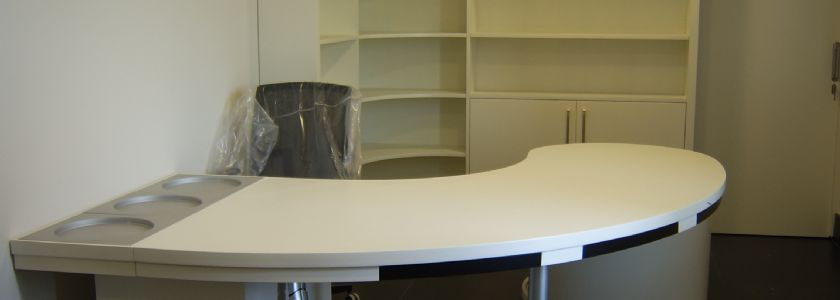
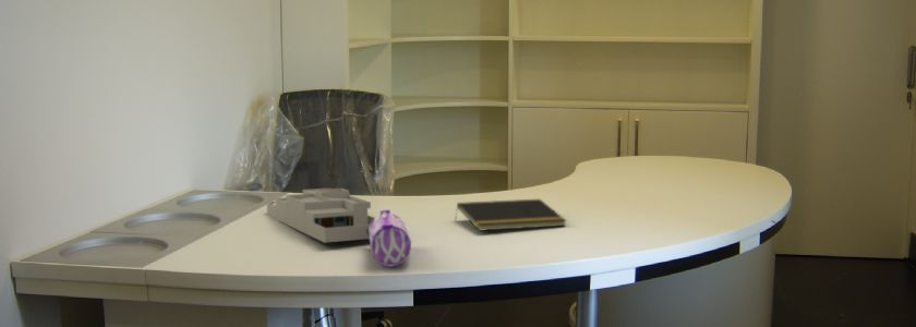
+ pencil case [366,208,412,267]
+ notepad [454,198,568,232]
+ desk organizer [266,187,376,244]
